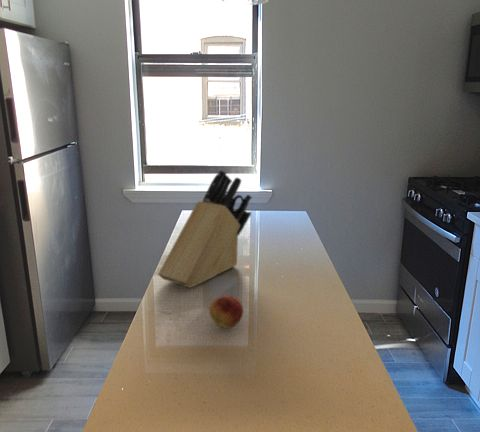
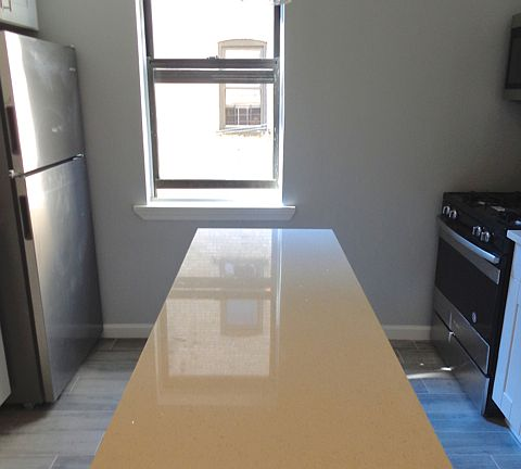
- knife block [157,169,253,289]
- fruit [208,294,245,329]
